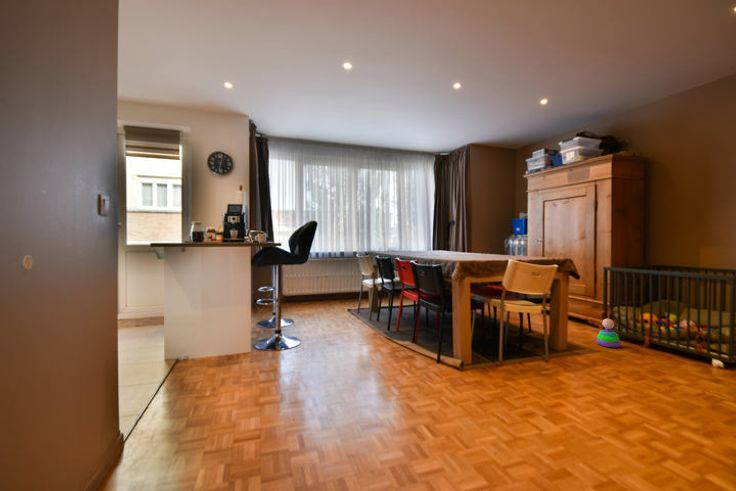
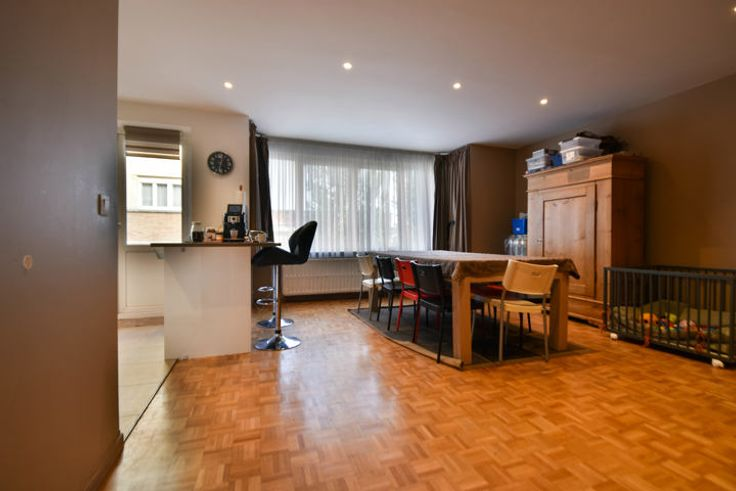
- stacking toy [595,317,622,349]
